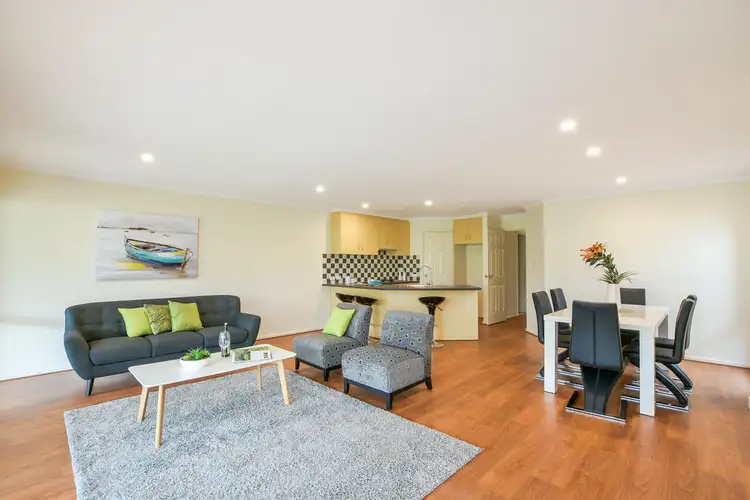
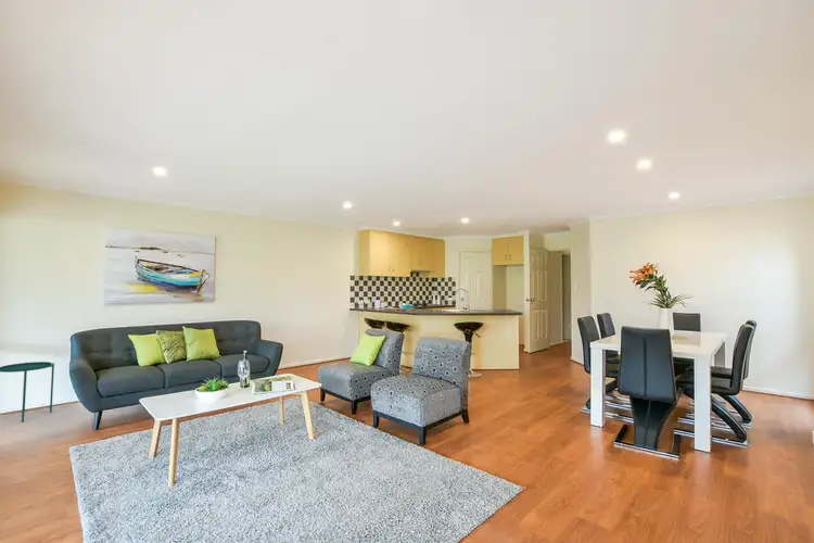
+ side table [0,361,55,424]
